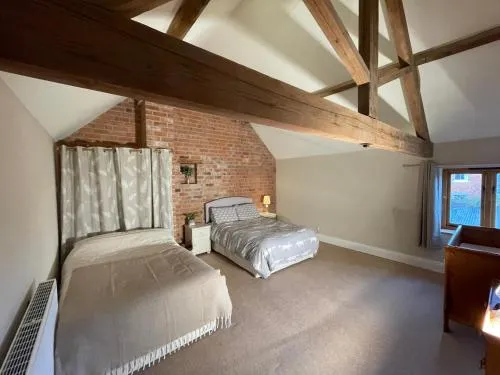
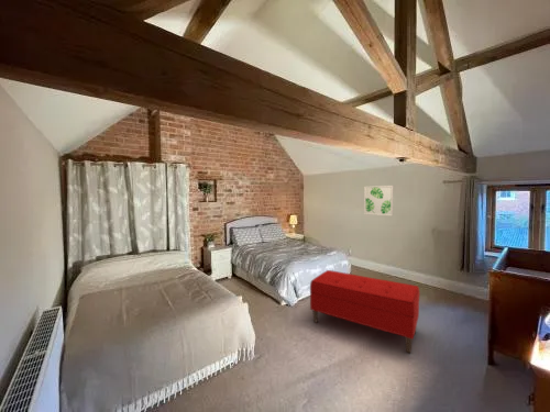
+ wall art [363,185,394,216]
+ bench [309,269,420,354]
